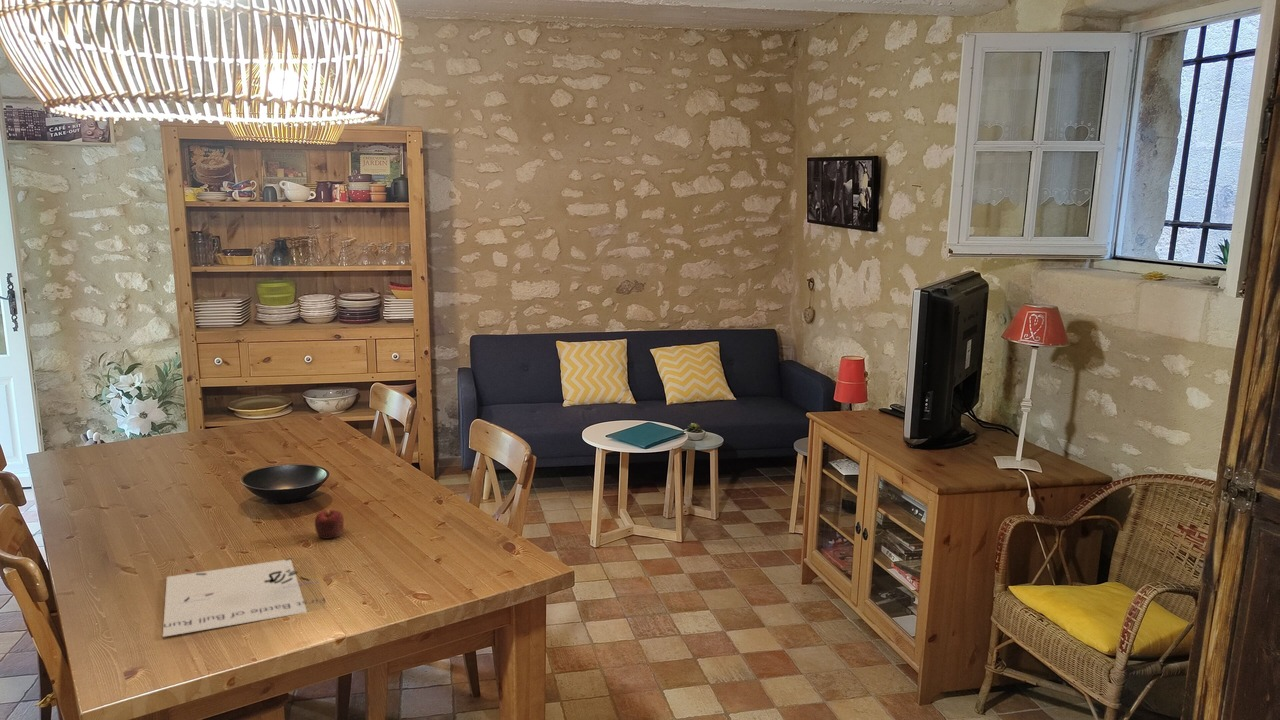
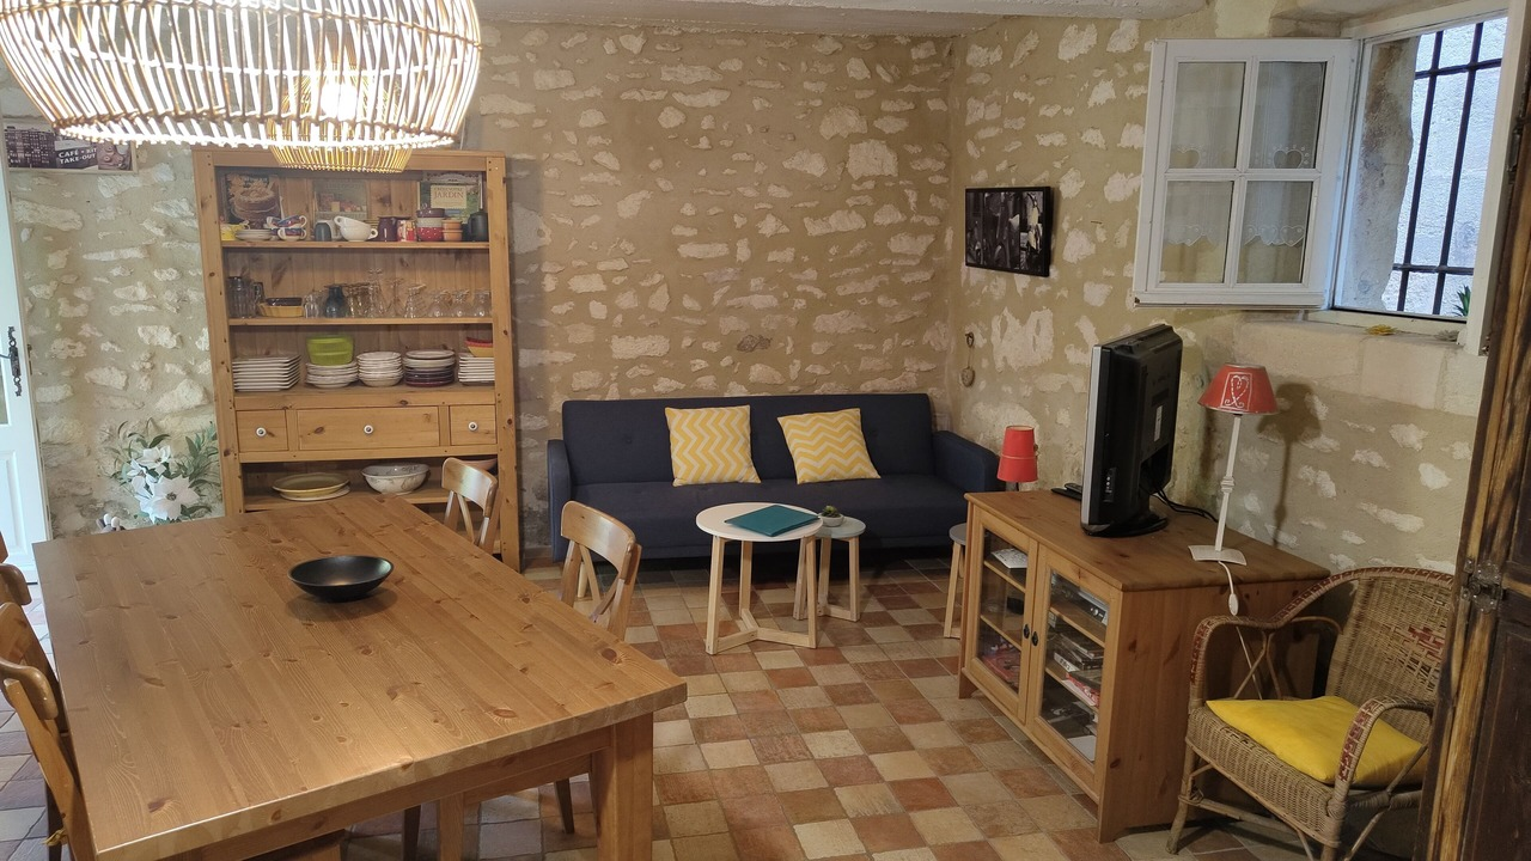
- board game [162,548,327,638]
- apple [314,509,345,540]
